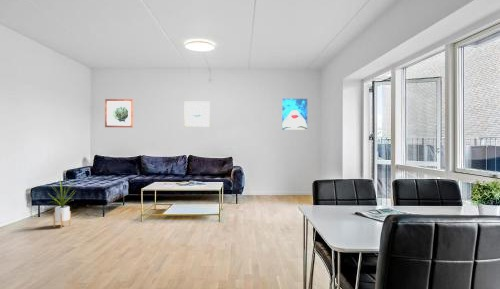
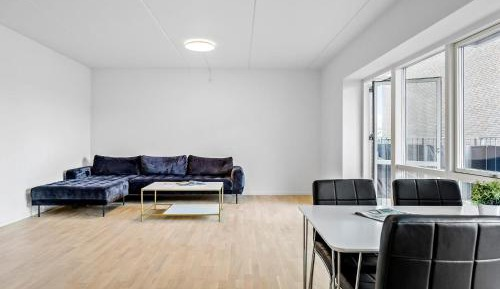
- house plant [47,177,76,229]
- wall art [104,98,134,128]
- wall art [184,101,211,128]
- wall art [281,98,308,131]
